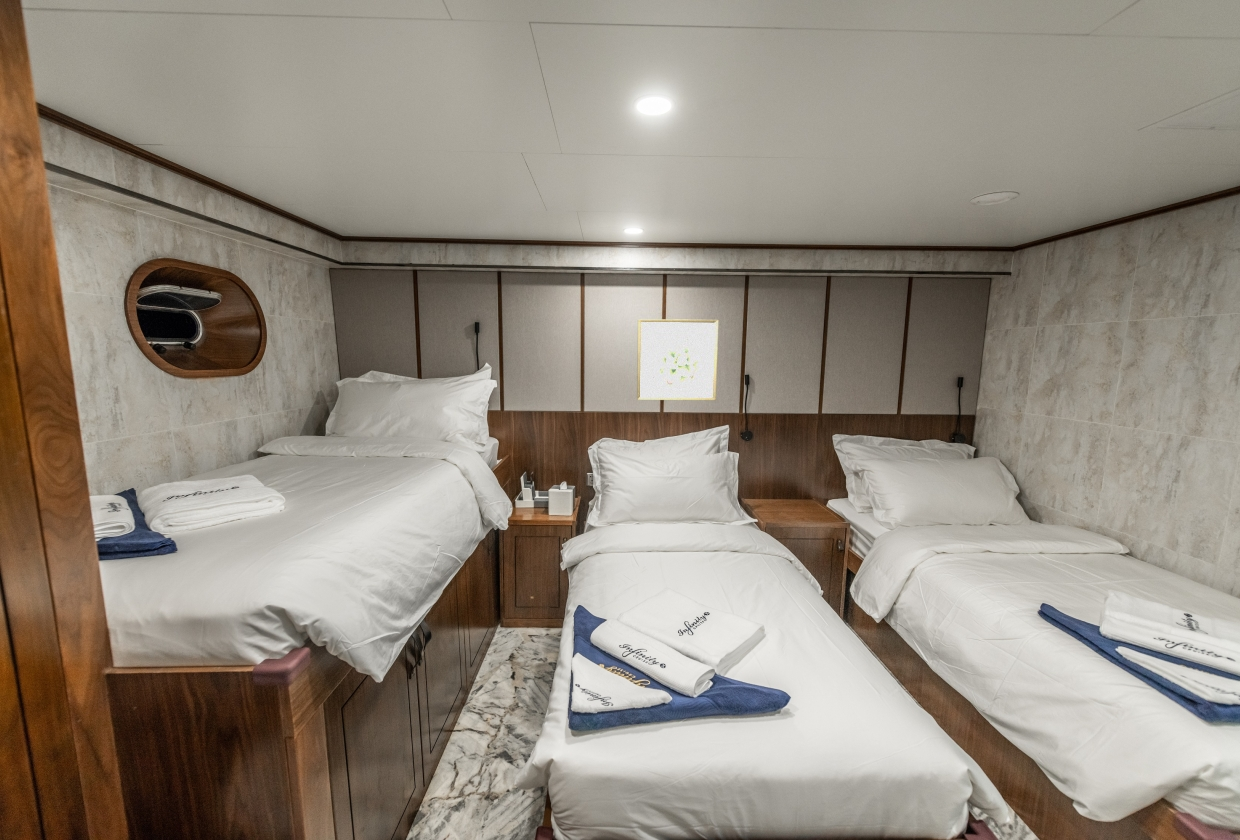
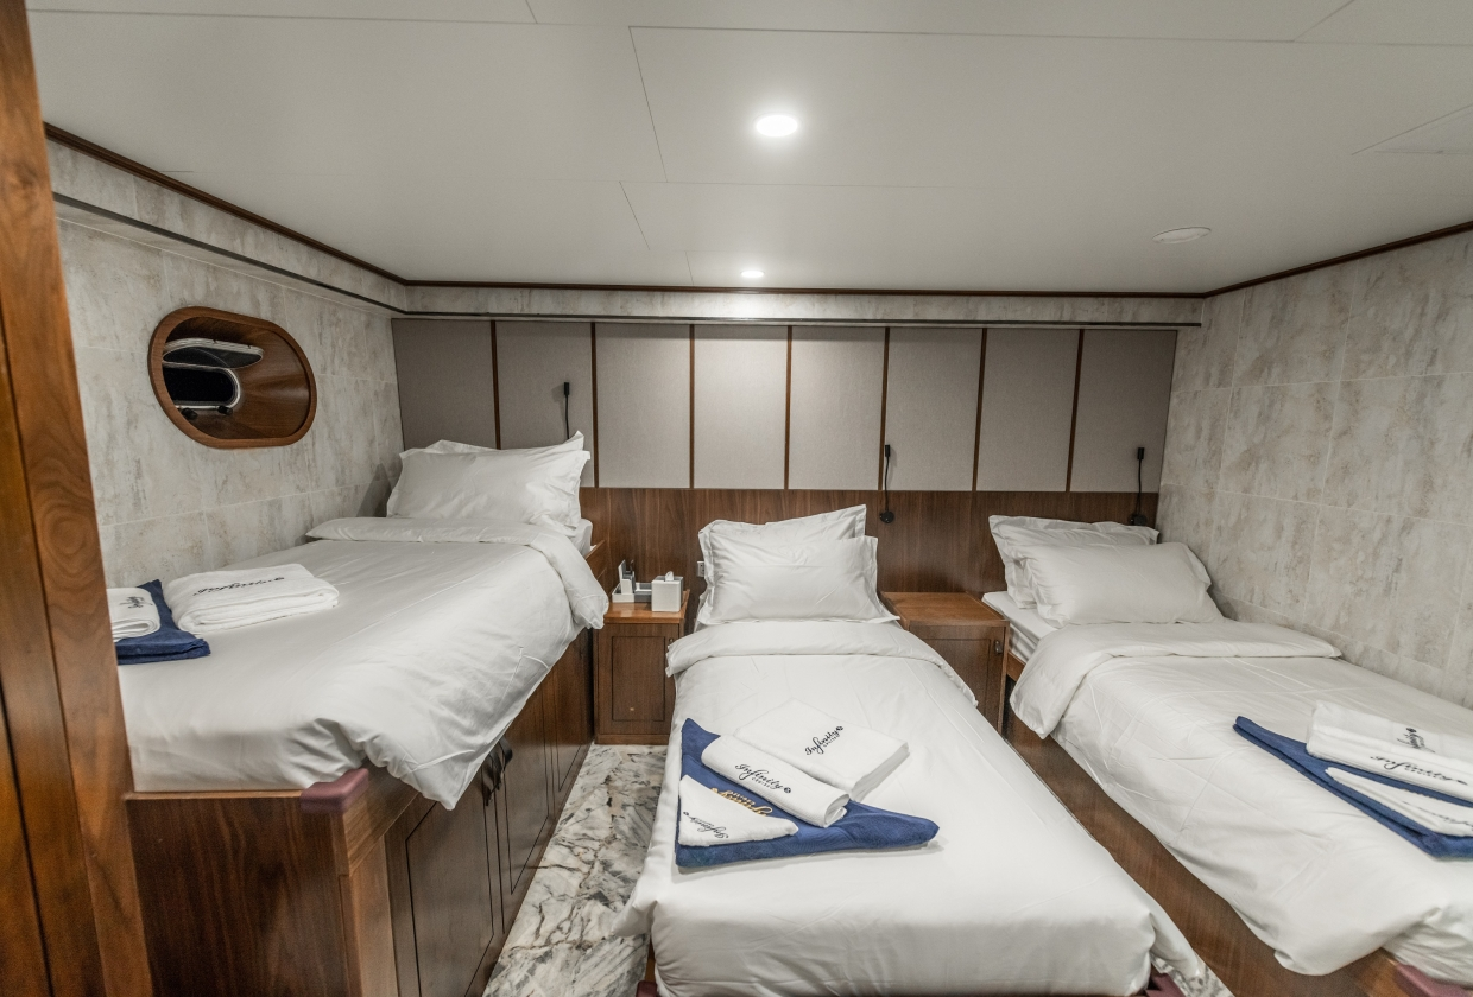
- wall art [636,318,719,401]
